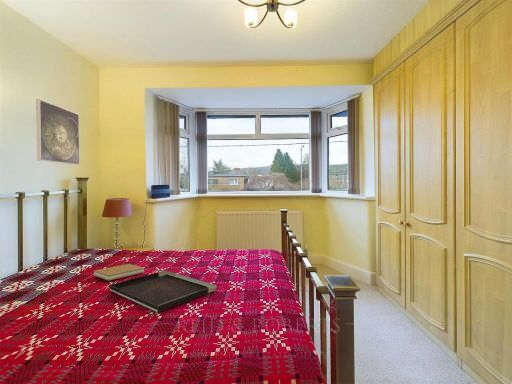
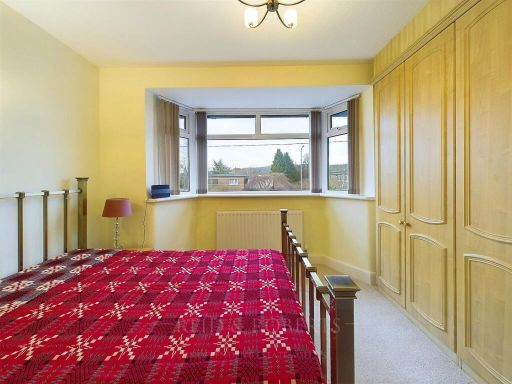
- tray [108,270,217,313]
- book [93,263,145,282]
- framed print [35,98,81,166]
